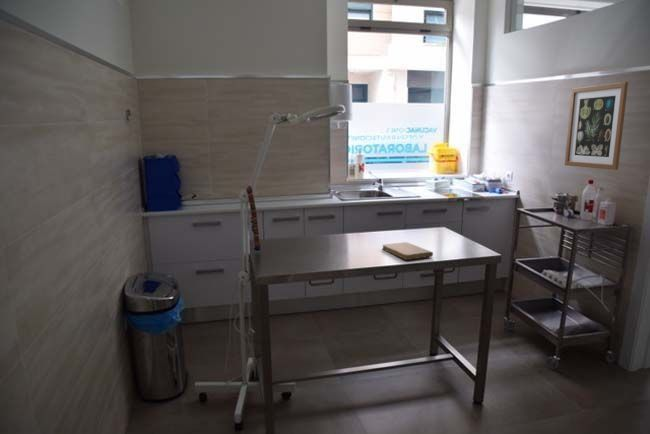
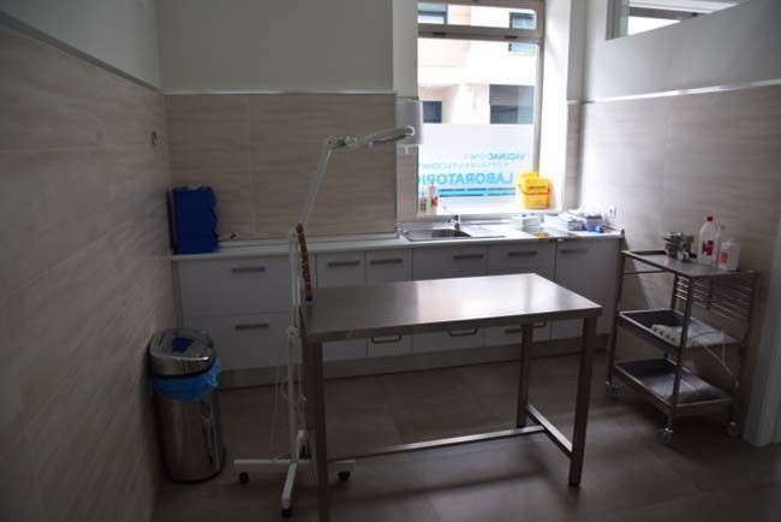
- wall art [564,81,629,171]
- notebook [381,241,434,261]
